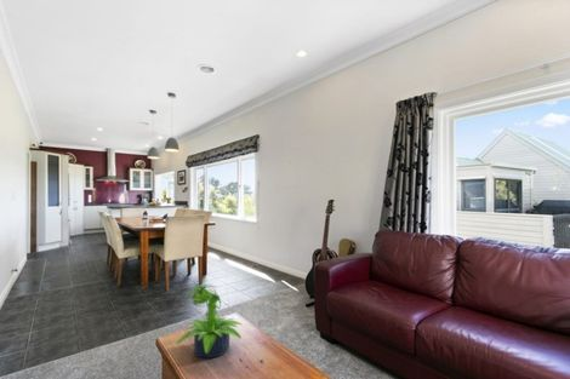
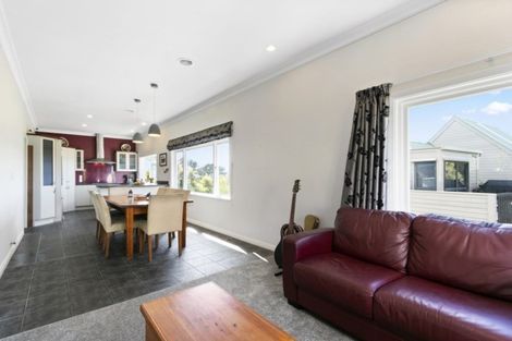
- potted plant [175,283,244,360]
